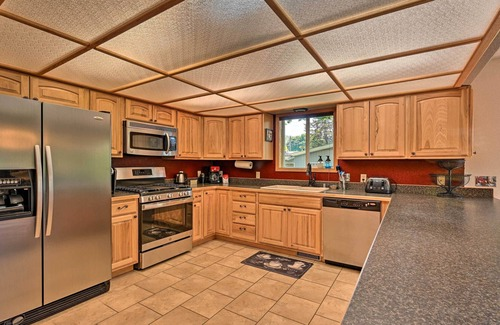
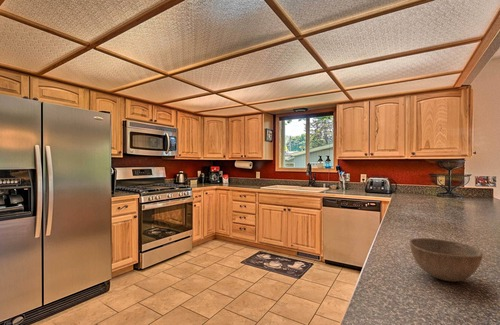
+ bowl [409,237,484,283]
